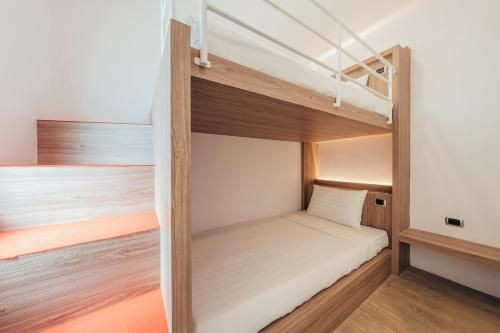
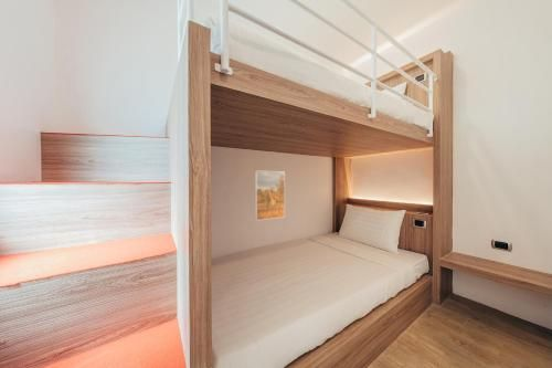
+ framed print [254,170,286,221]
